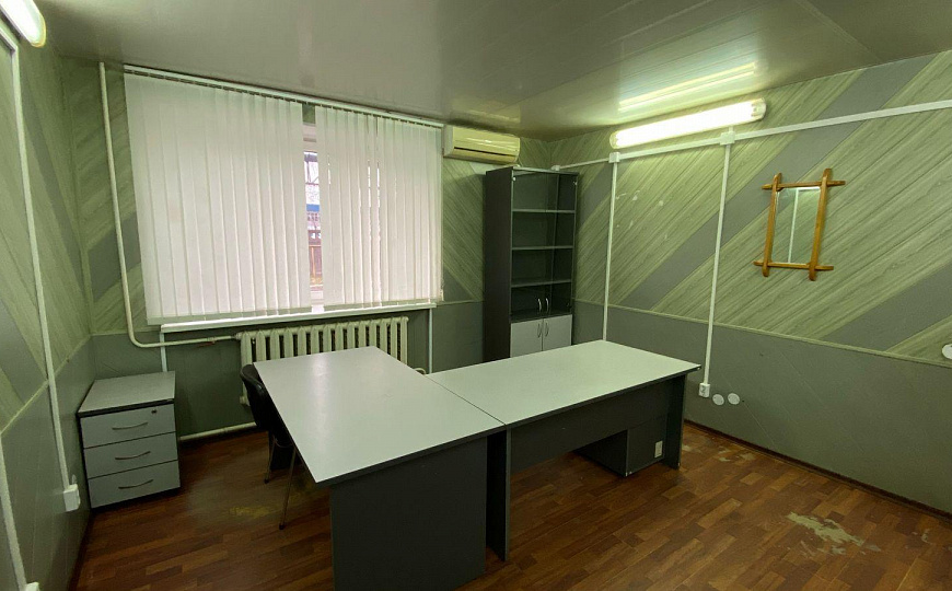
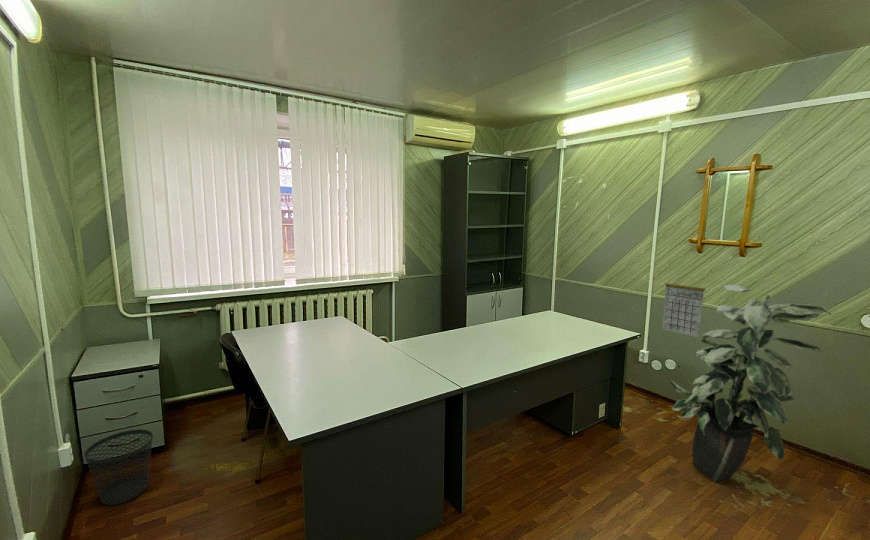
+ calendar [661,274,706,338]
+ wastebasket [84,428,154,506]
+ indoor plant [667,284,832,483]
